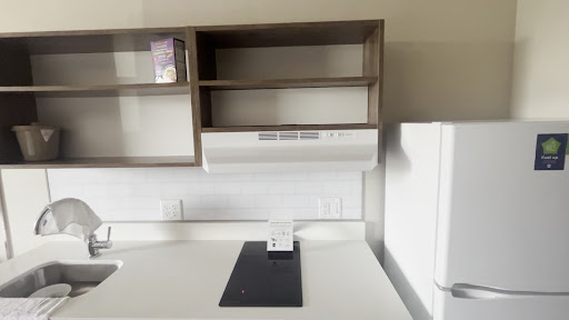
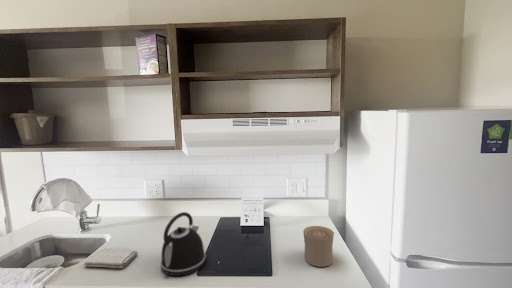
+ cup [302,225,335,268]
+ washcloth [83,246,139,269]
+ kettle [159,211,207,277]
